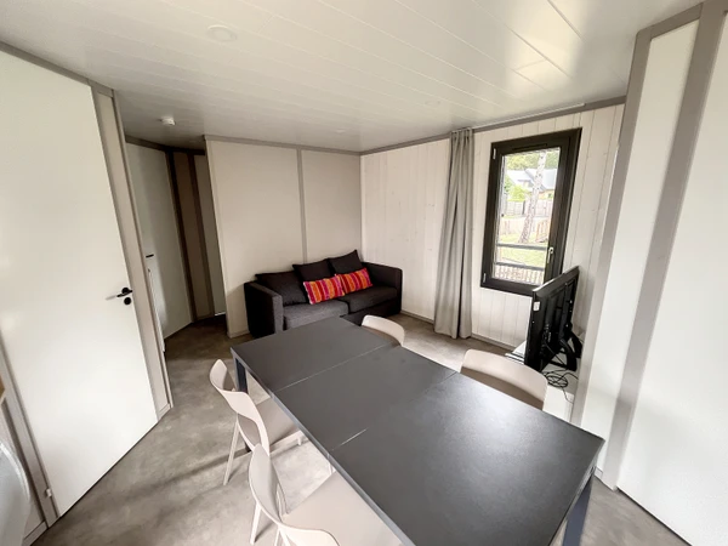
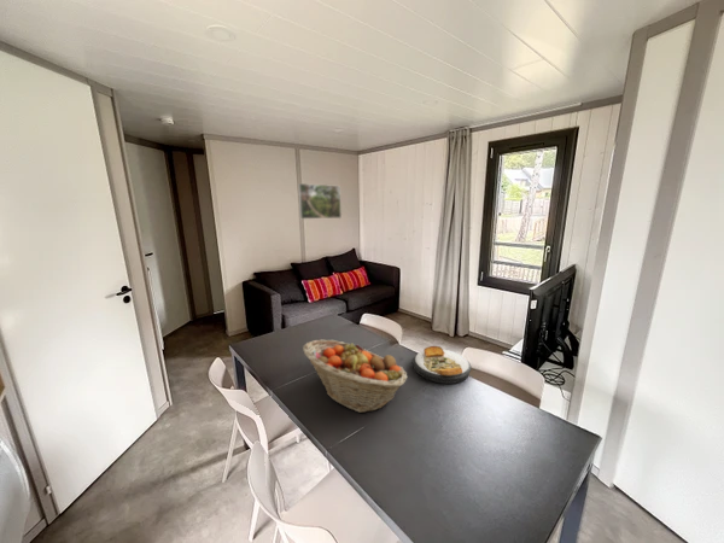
+ fruit basket [302,339,409,414]
+ plate [411,345,473,385]
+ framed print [297,182,343,220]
